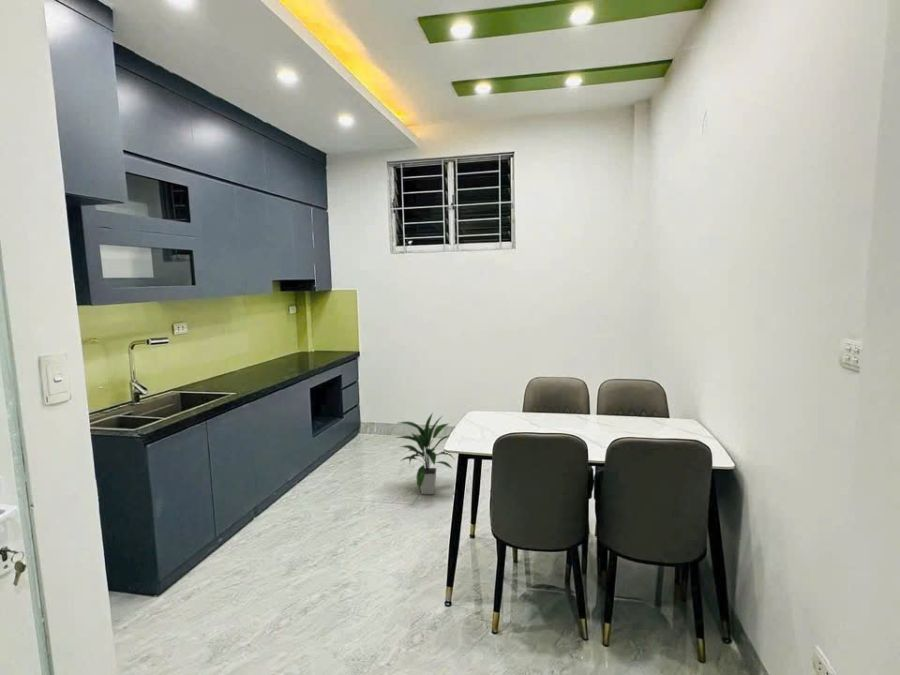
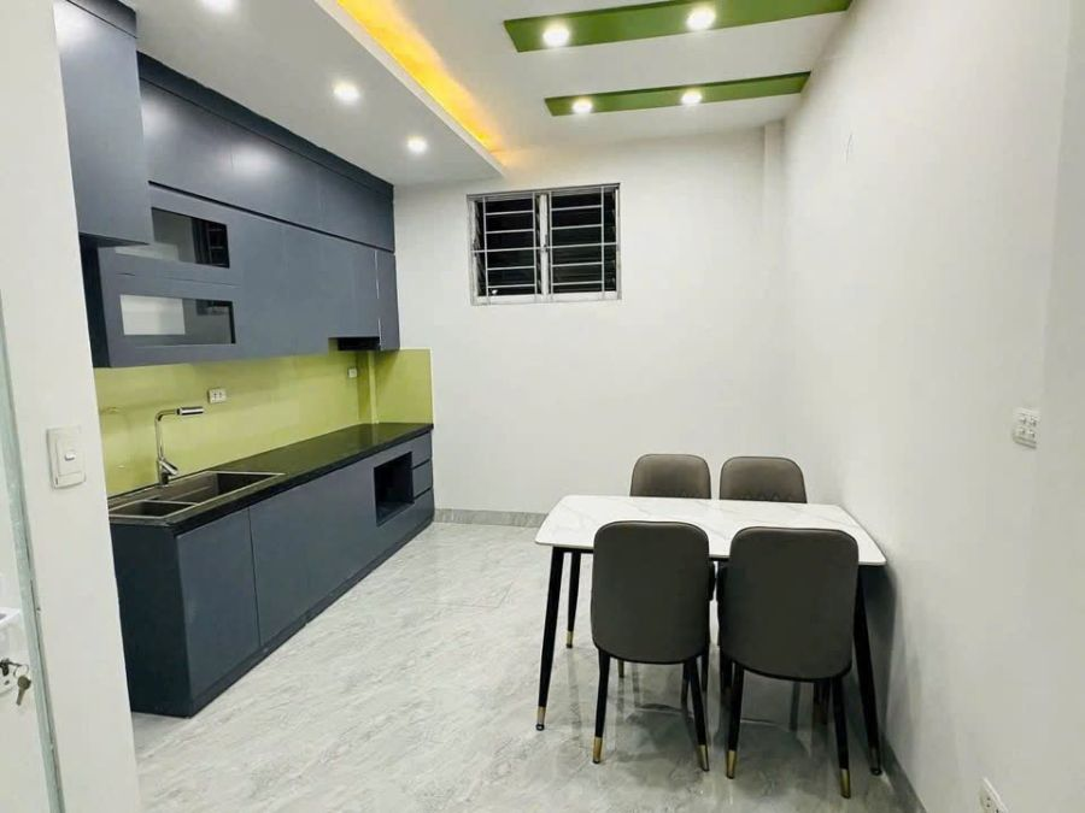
- indoor plant [395,411,455,495]
